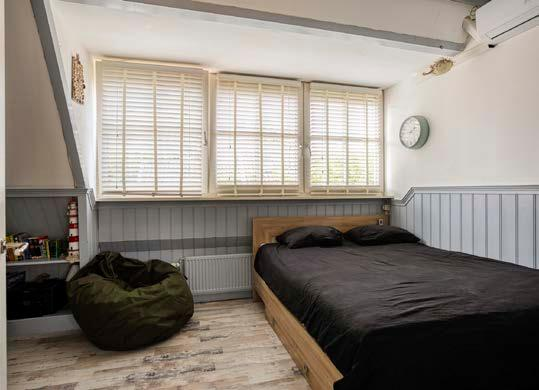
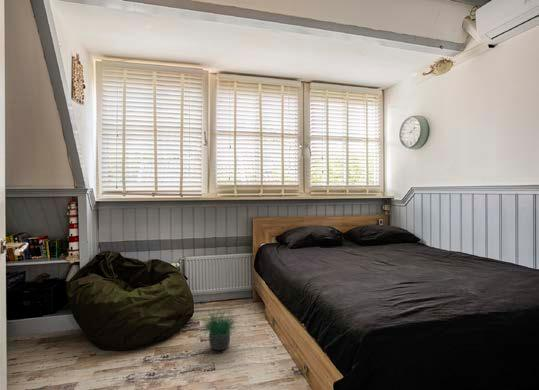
+ potted plant [196,302,240,351]
